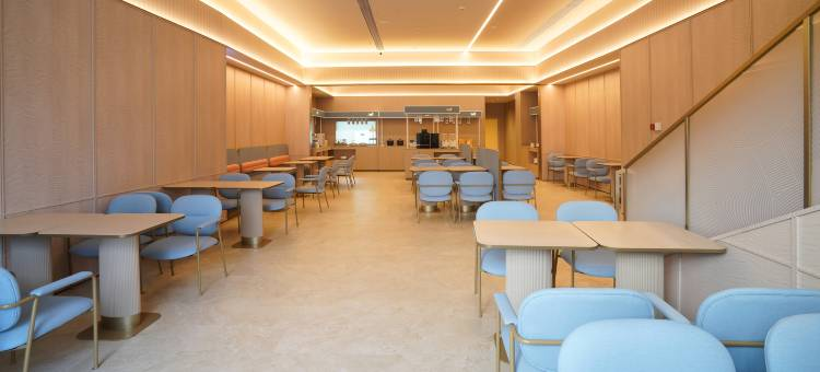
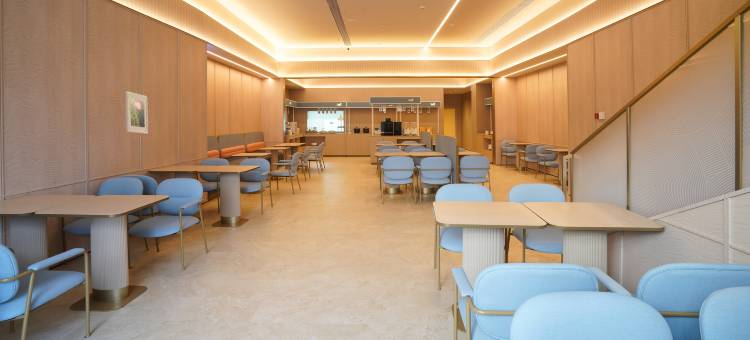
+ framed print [124,90,149,135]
